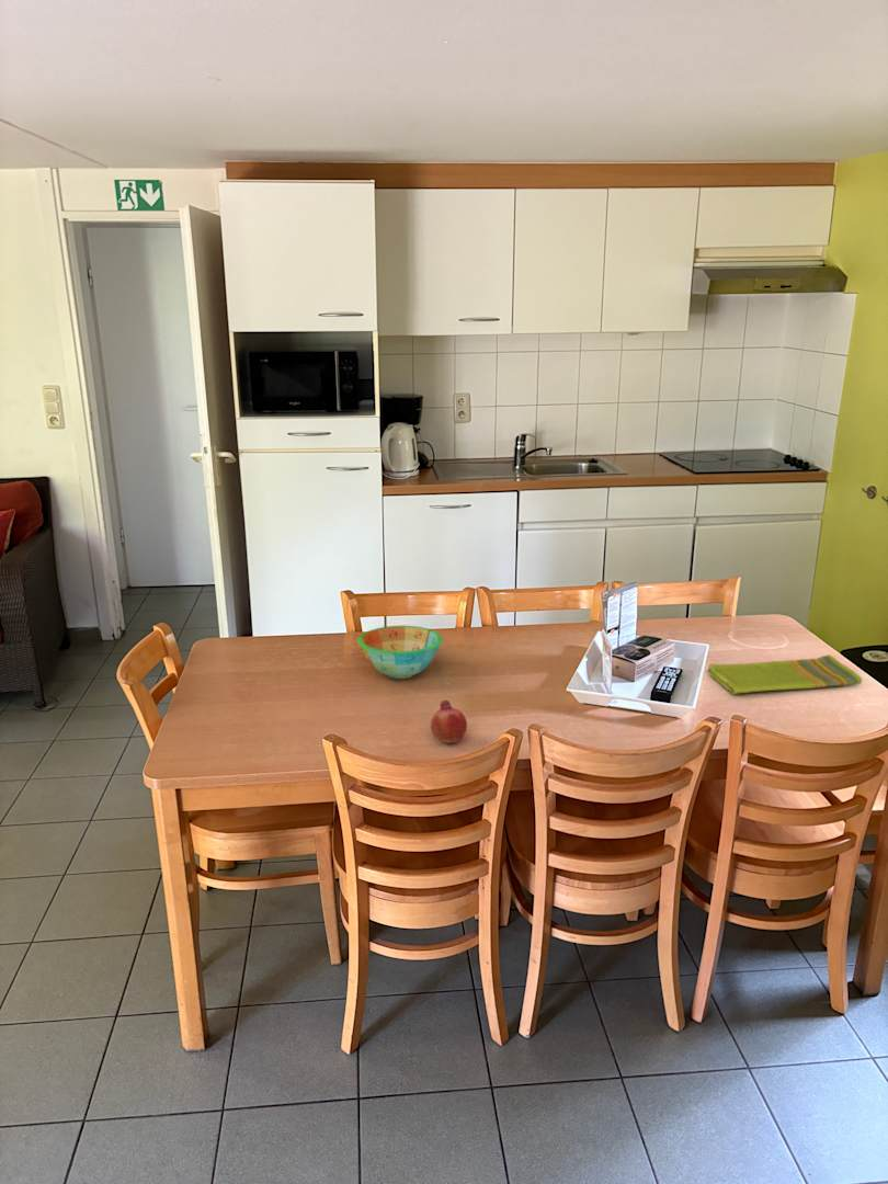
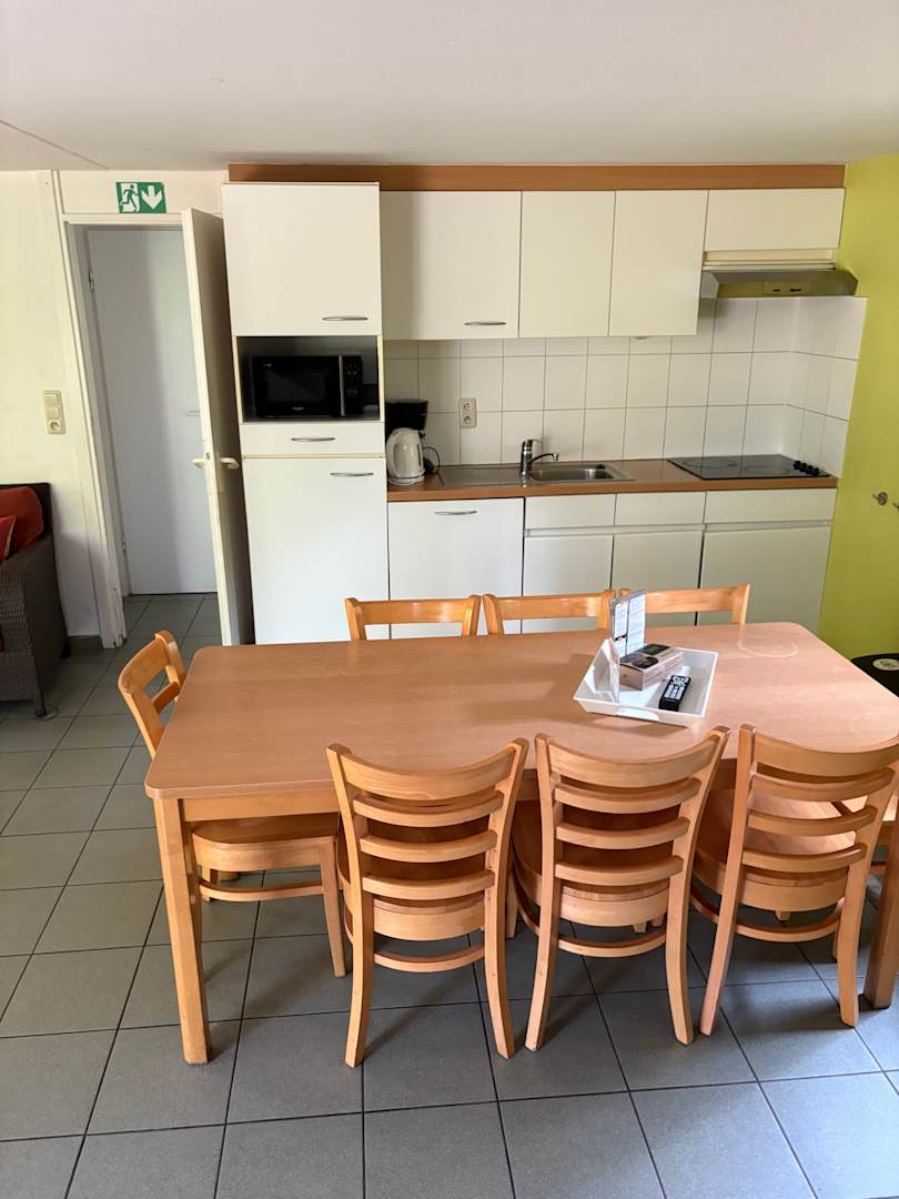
- dish towel [707,653,863,695]
- bowl [356,625,444,680]
- fruit [430,699,468,745]
